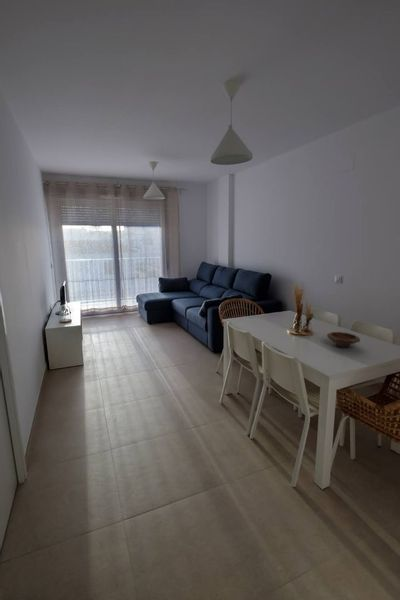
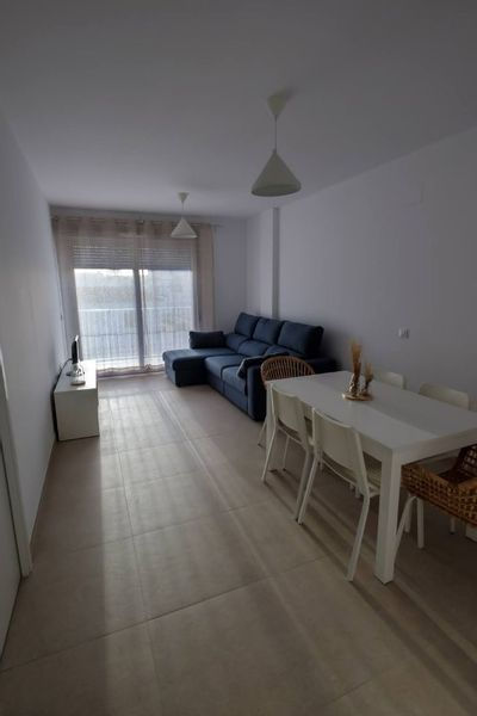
- bowl [326,331,361,349]
